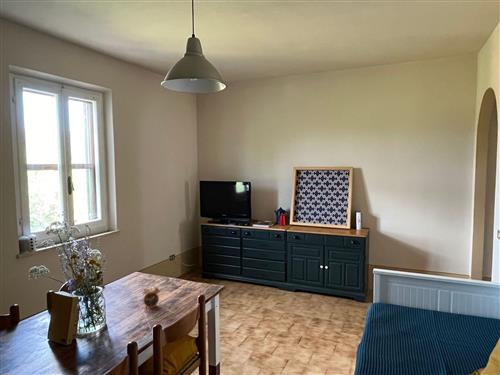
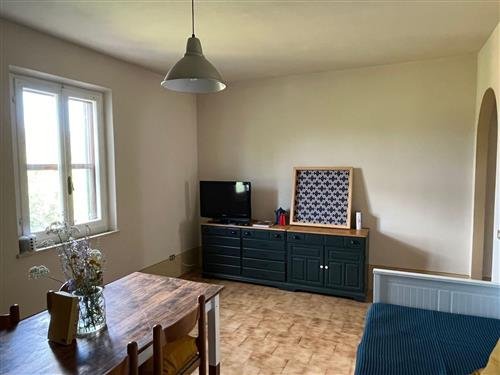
- alarm clock [142,284,160,311]
